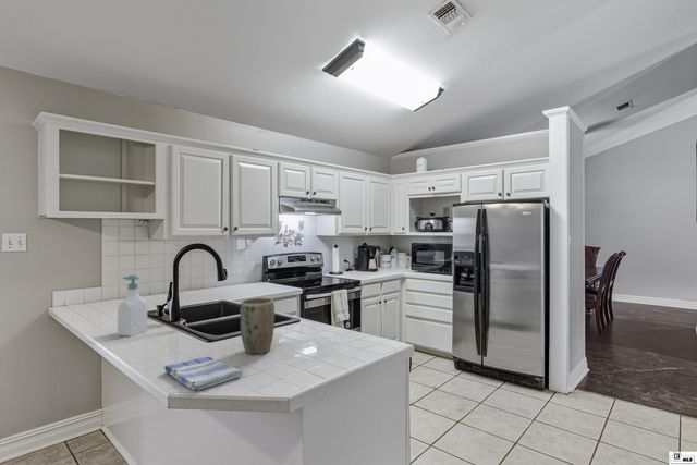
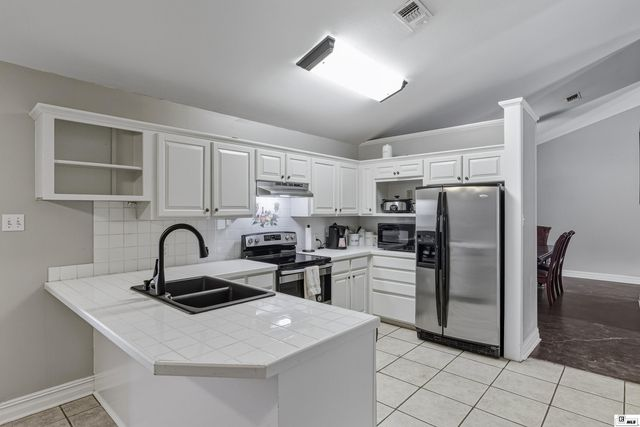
- plant pot [239,297,276,355]
- dish towel [163,356,244,391]
- soap bottle [117,274,148,338]
